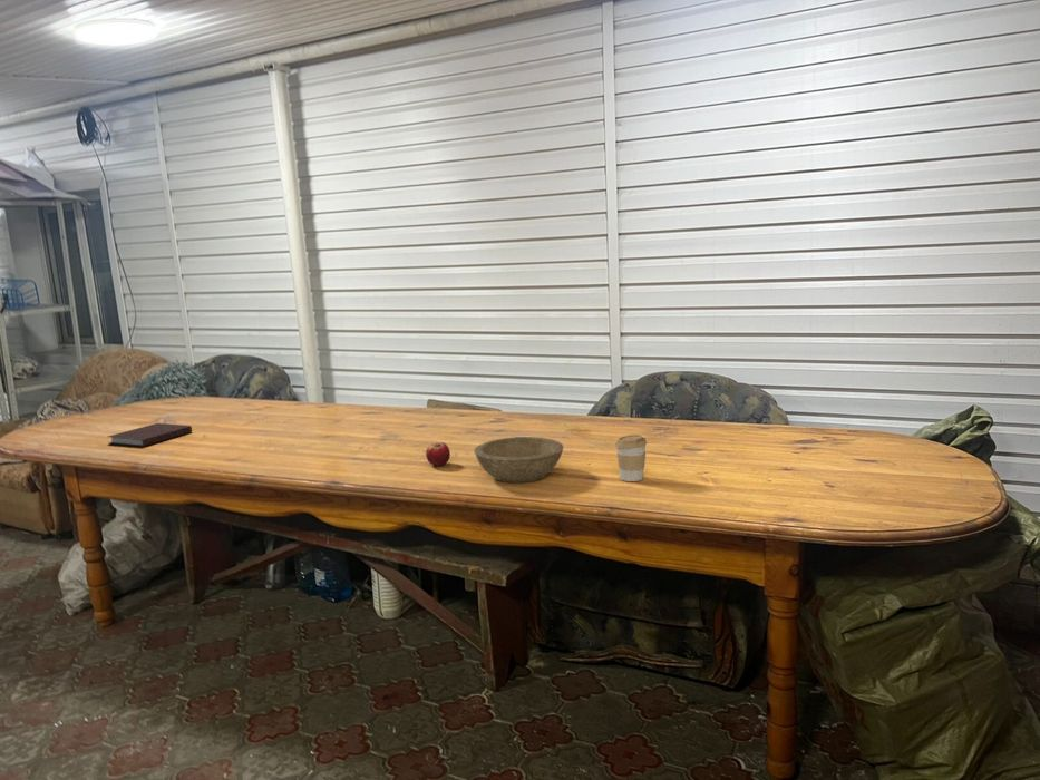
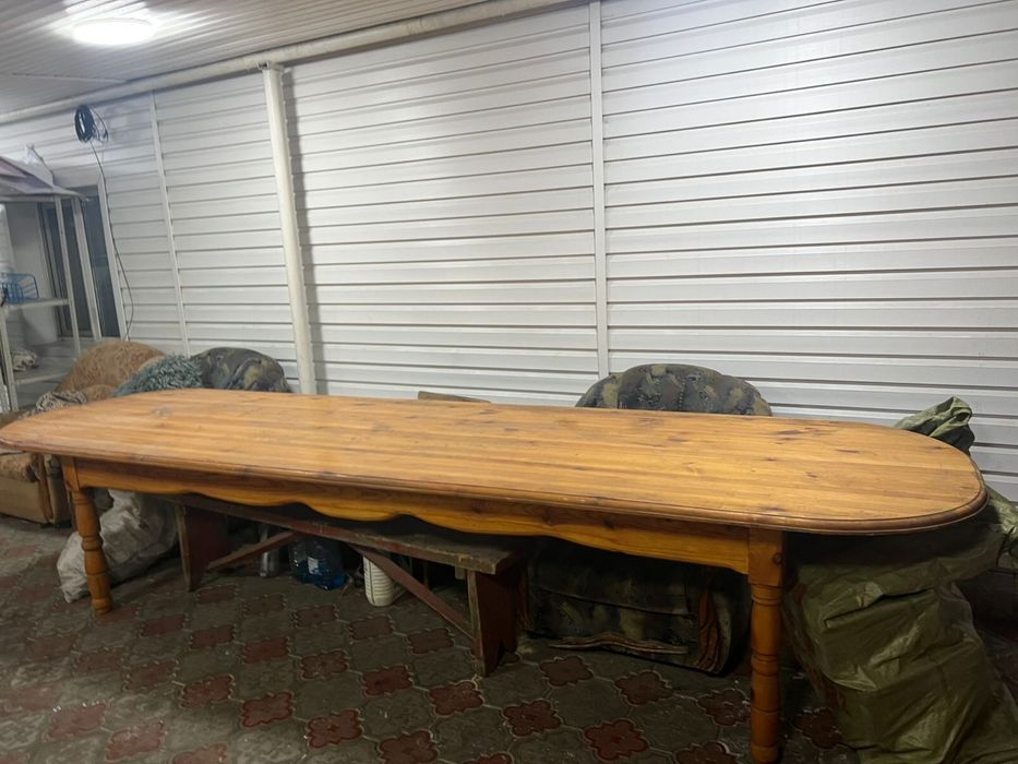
- bowl [473,436,564,484]
- notebook [107,422,193,448]
- fruit [425,441,451,467]
- coffee cup [614,433,648,482]
